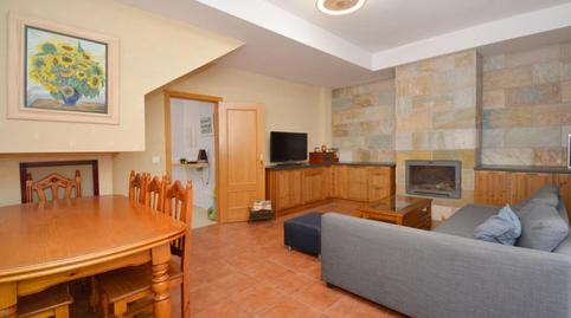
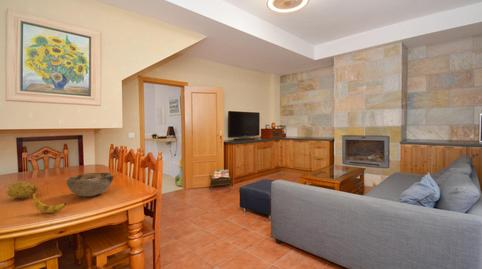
+ decorative bowl [66,171,114,197]
+ fruit [5,179,40,200]
+ banana [32,192,67,214]
